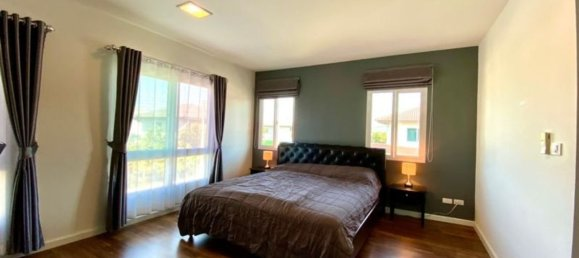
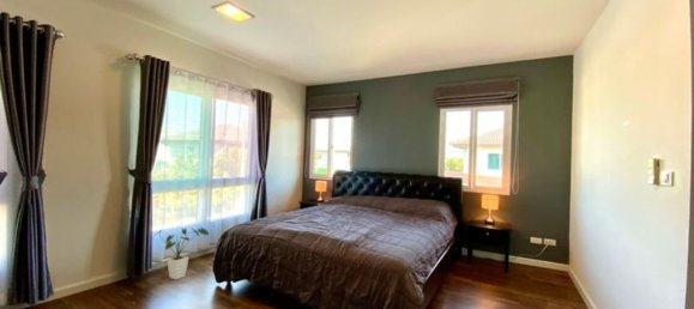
+ house plant [152,226,210,281]
